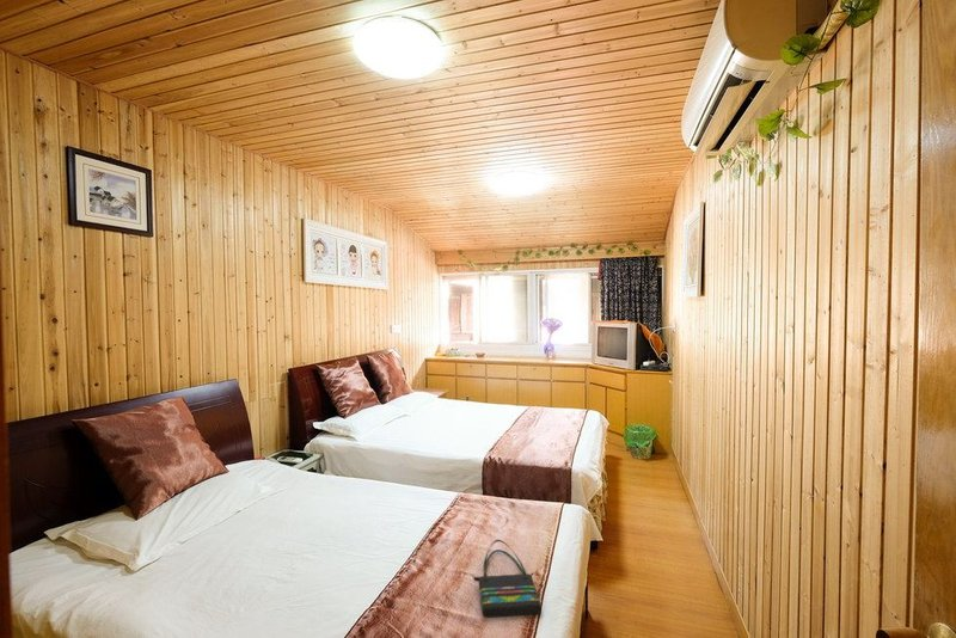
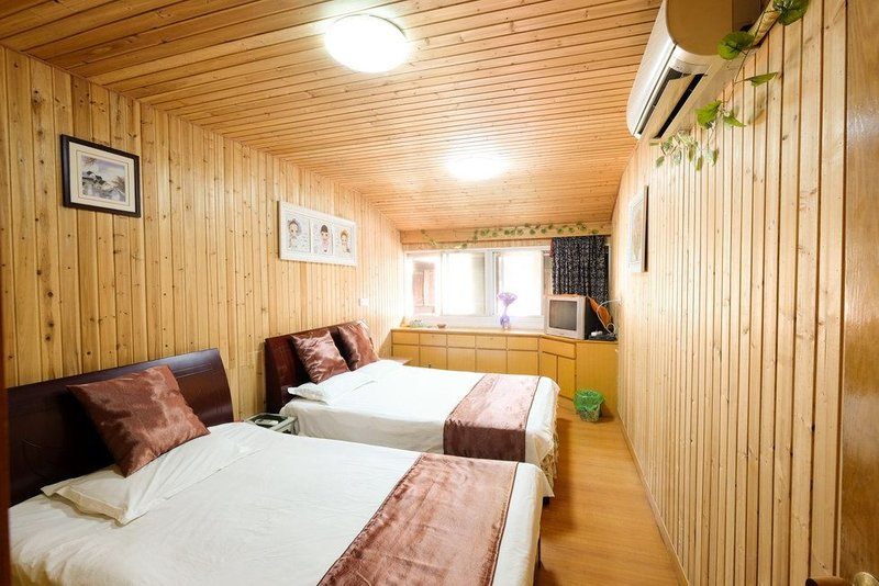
- tote bag [472,539,543,619]
